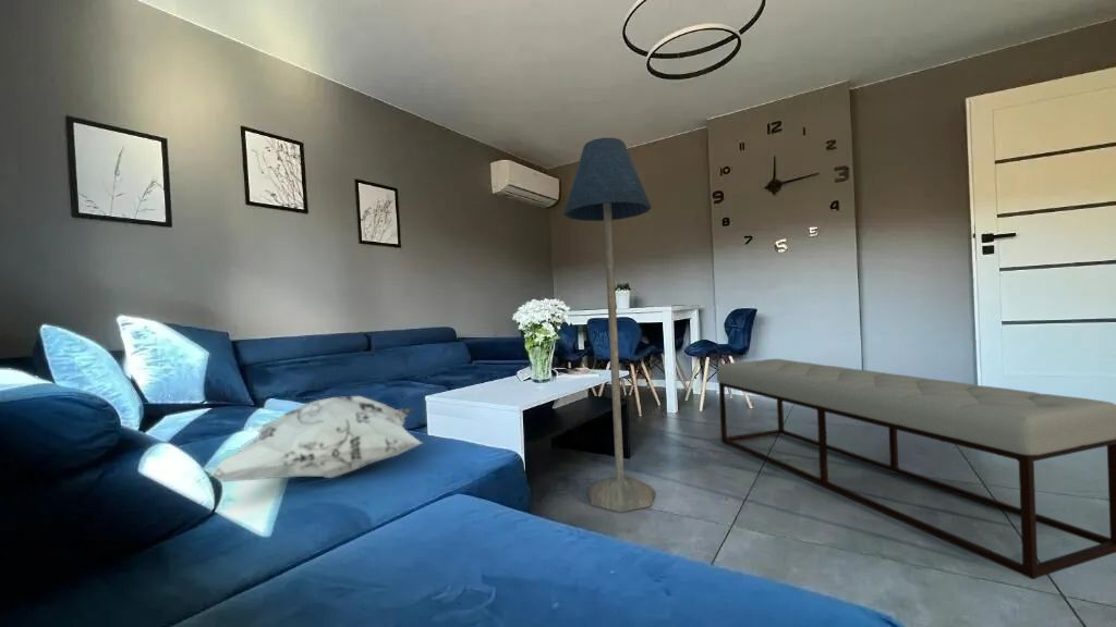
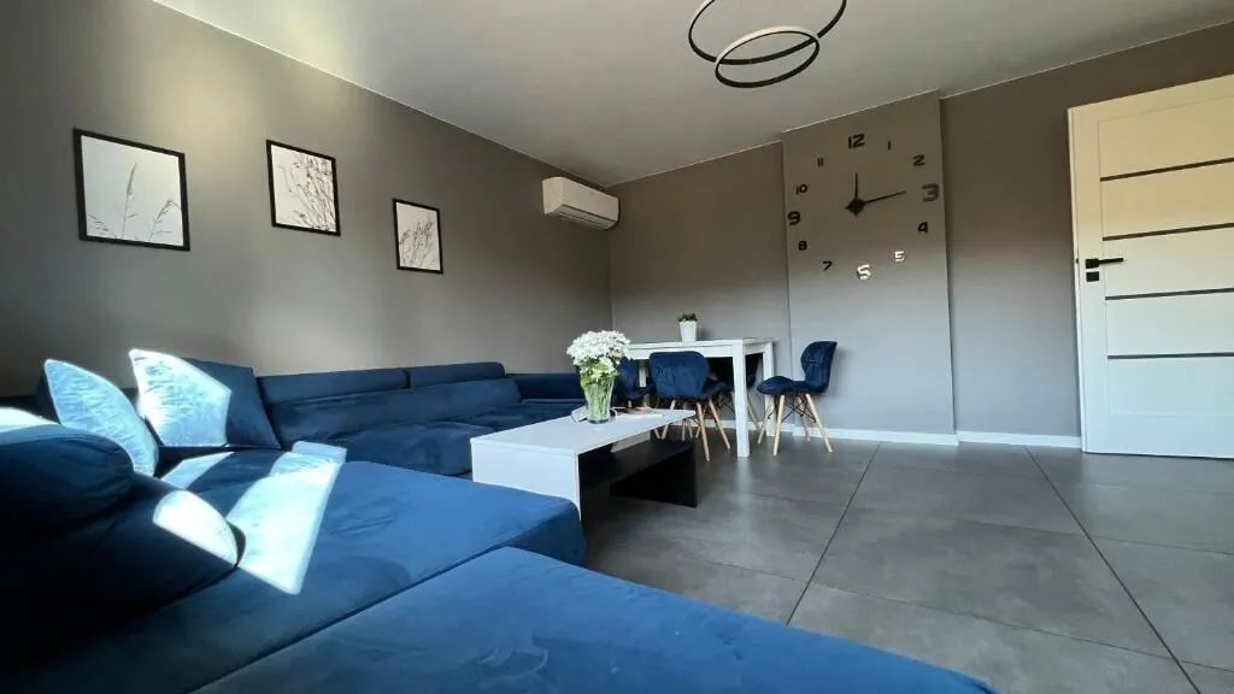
- bench [716,358,1116,580]
- floor lamp [563,137,656,513]
- decorative pillow [206,395,424,482]
